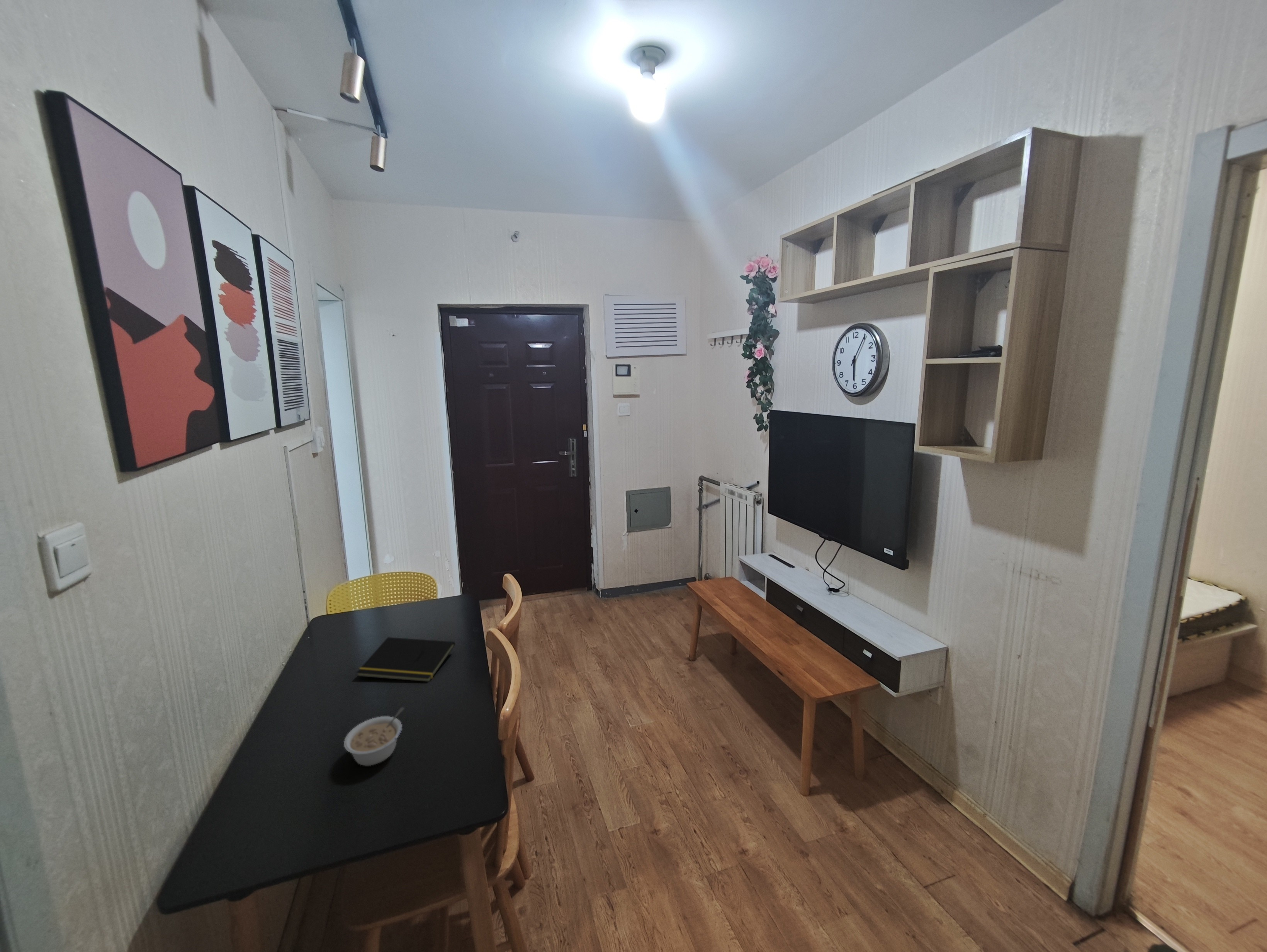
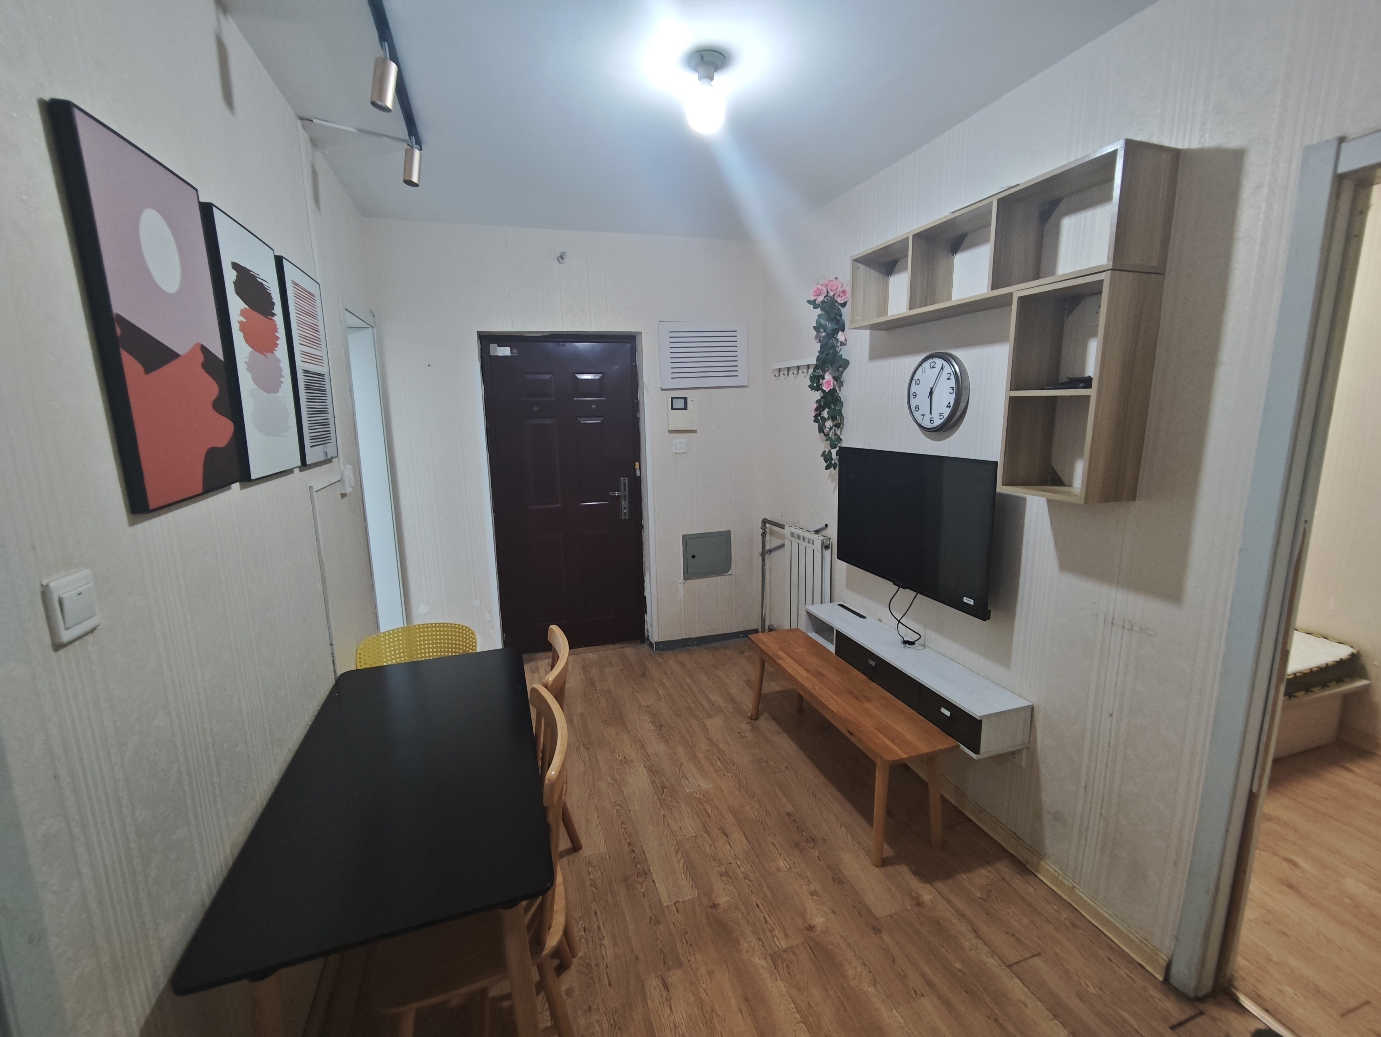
- legume [343,707,405,766]
- notepad [356,637,455,682]
